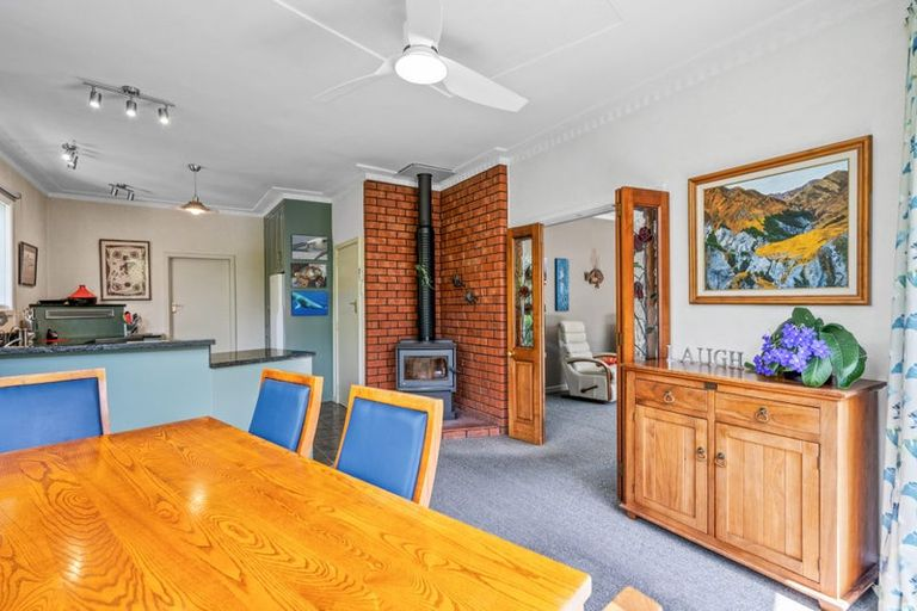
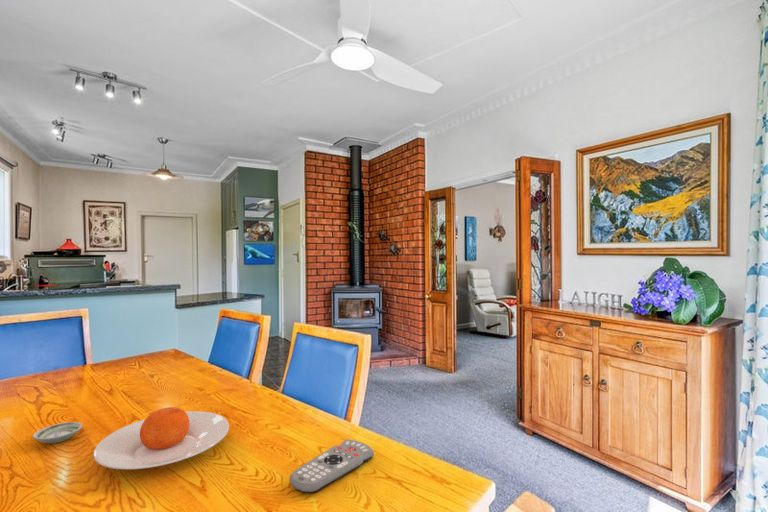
+ saucer [32,421,83,444]
+ plate [92,406,230,470]
+ remote control [289,439,375,494]
